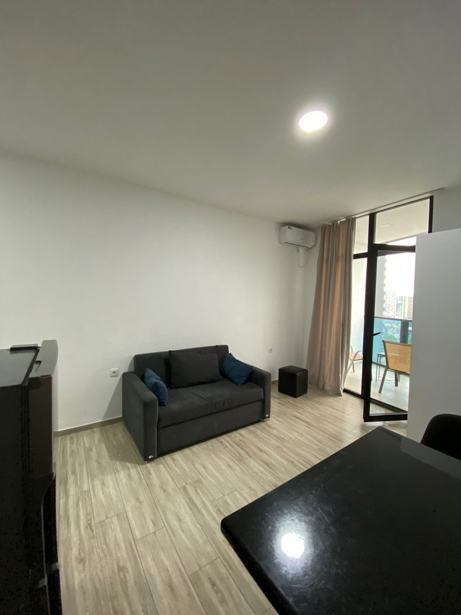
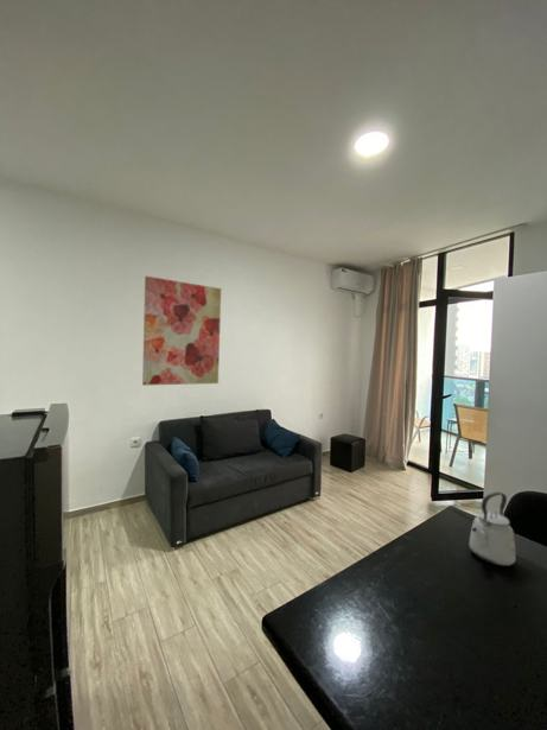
+ kettle [468,490,517,567]
+ wall art [141,275,222,386]
